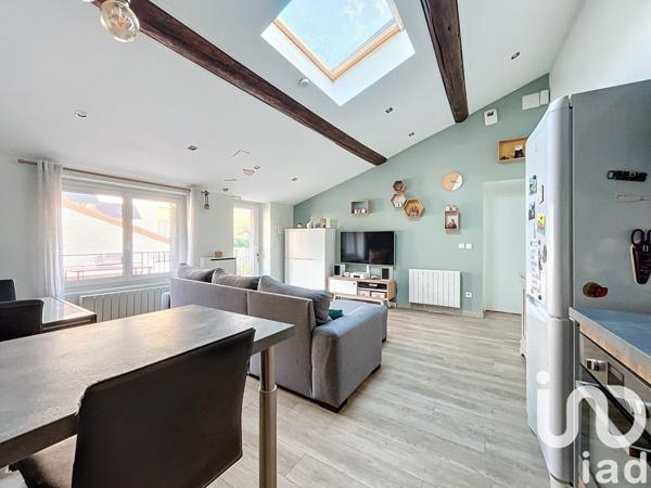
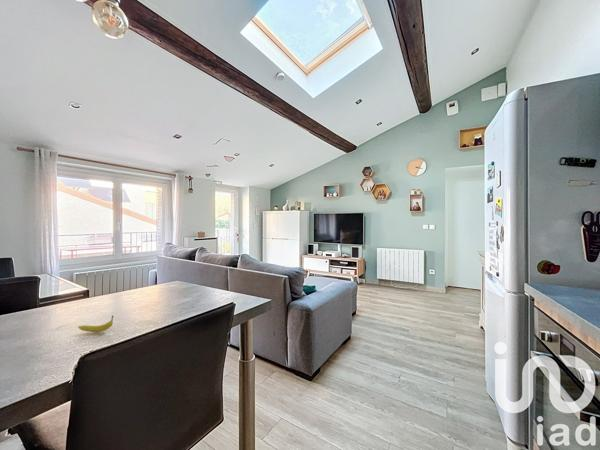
+ fruit [77,315,114,333]
